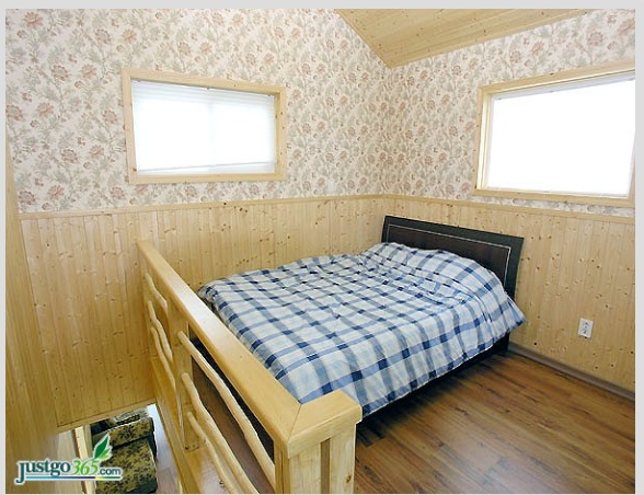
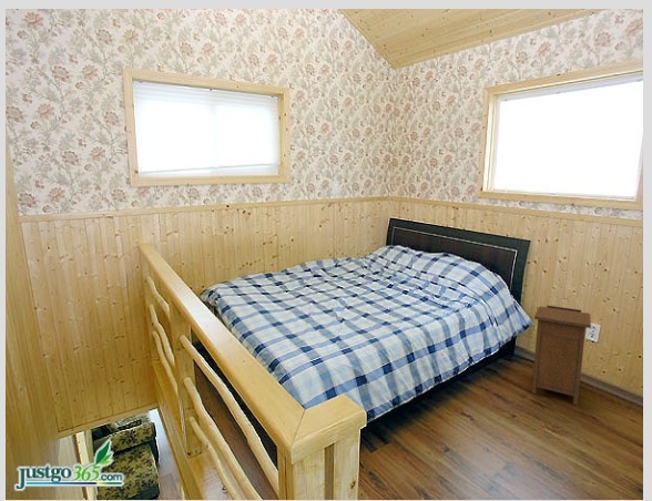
+ nightstand [531,305,592,406]
